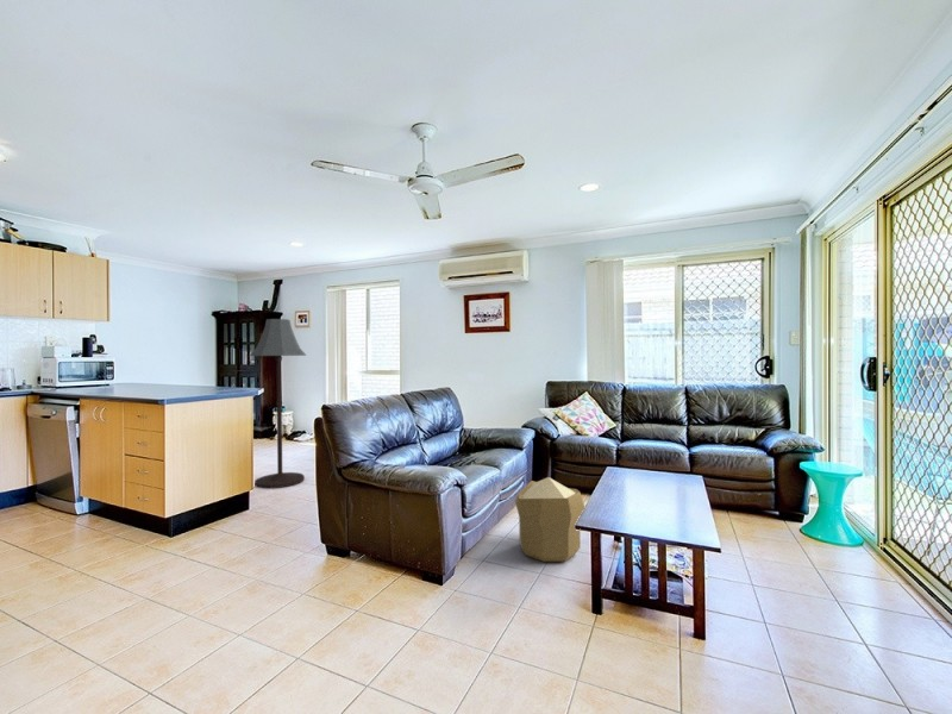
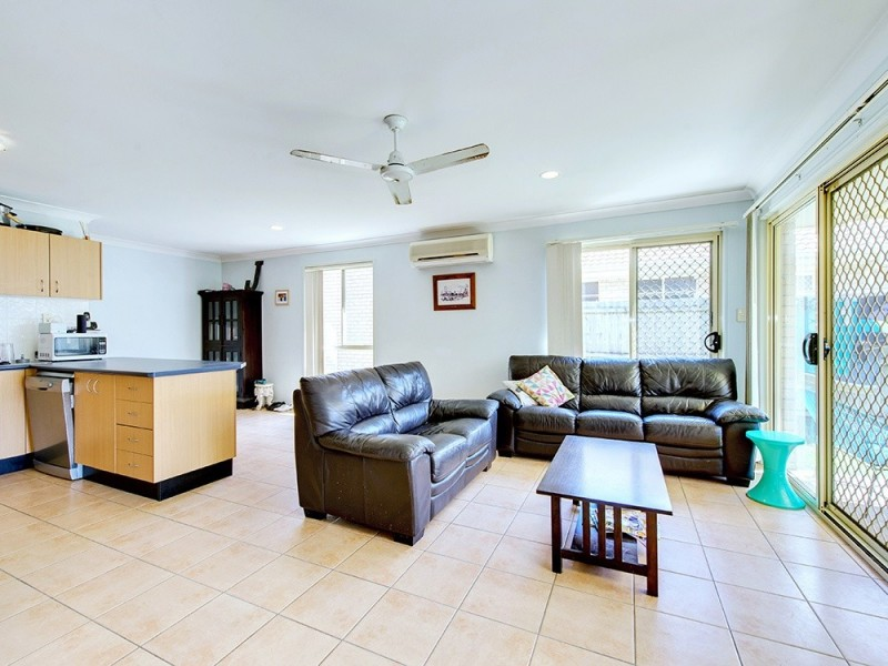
- pouf [514,476,585,563]
- floor lamp [249,318,307,489]
